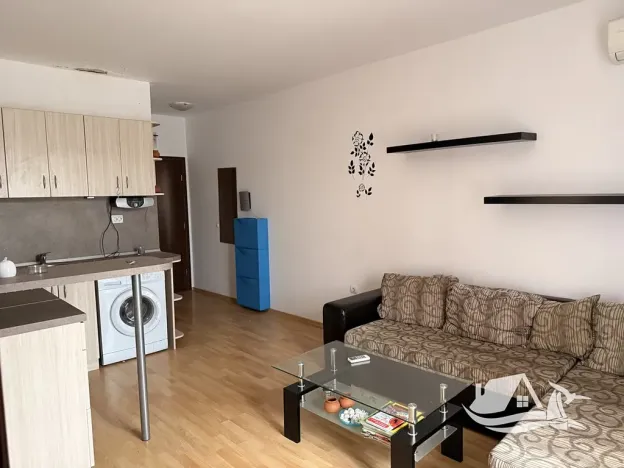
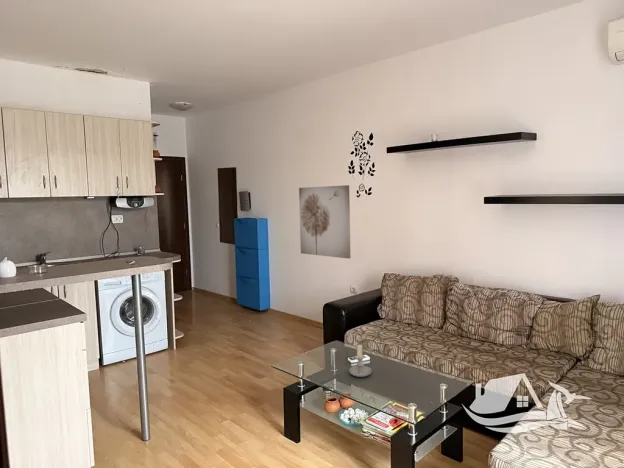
+ wall art [298,184,352,259]
+ candle [348,344,373,378]
